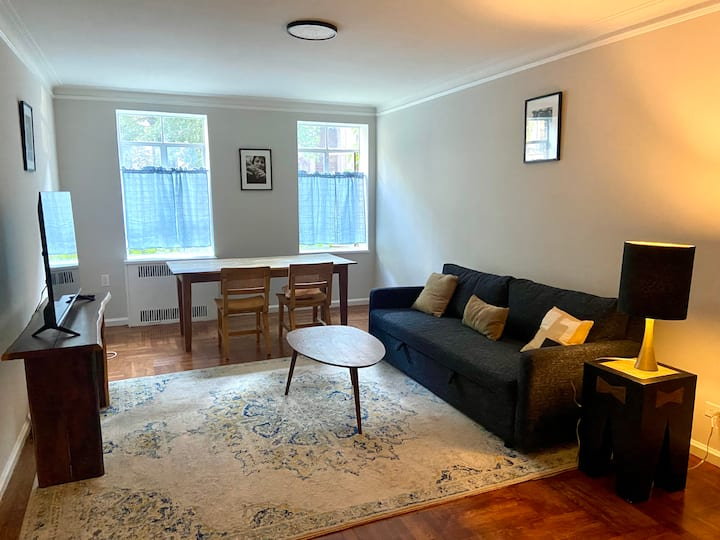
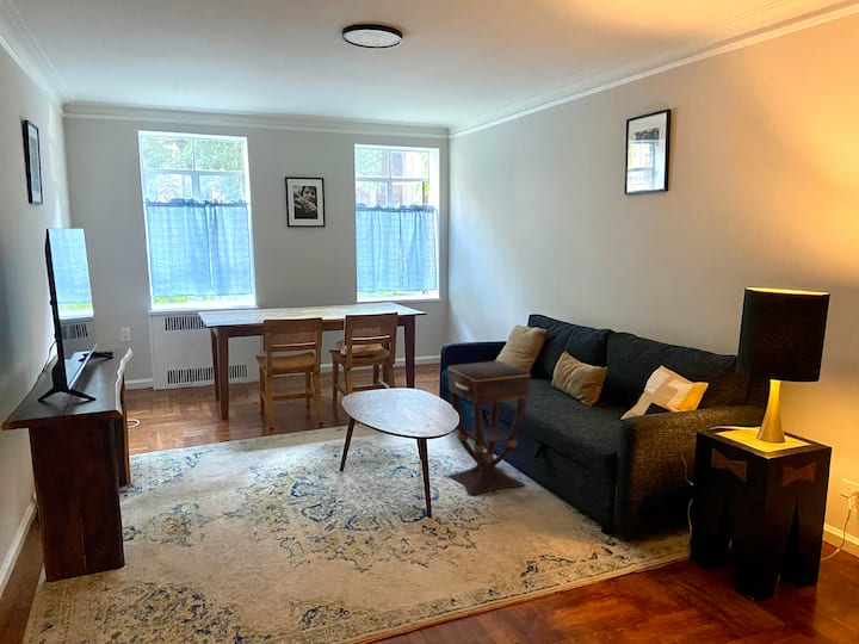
+ side table [446,360,532,496]
